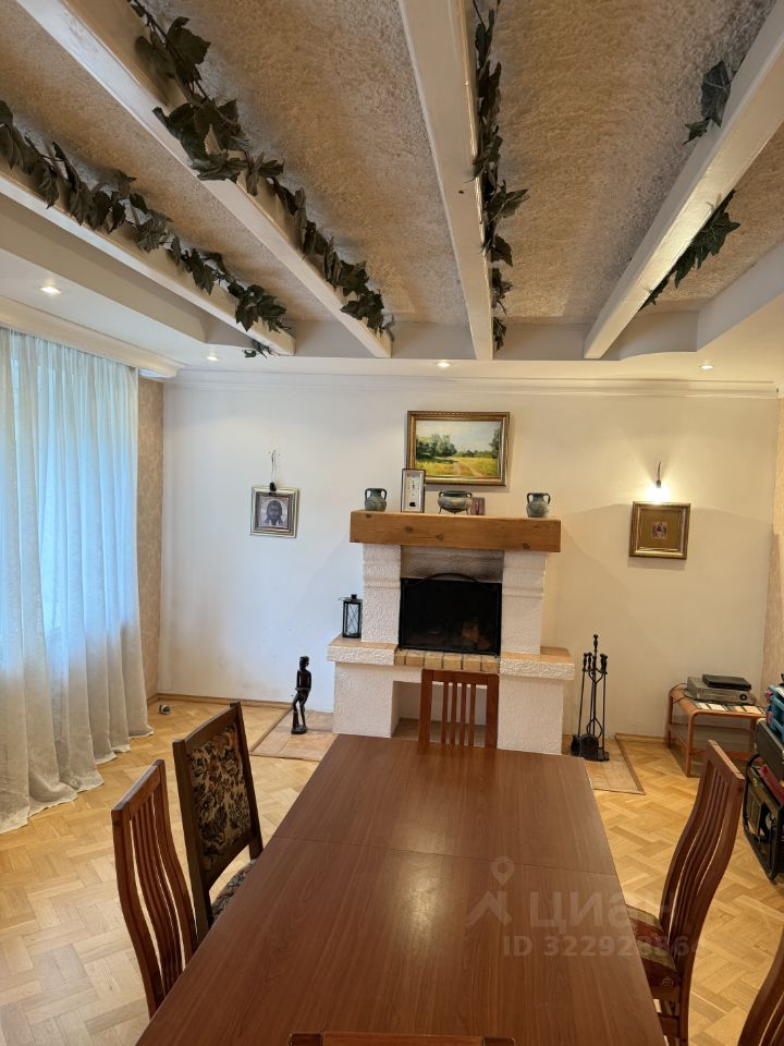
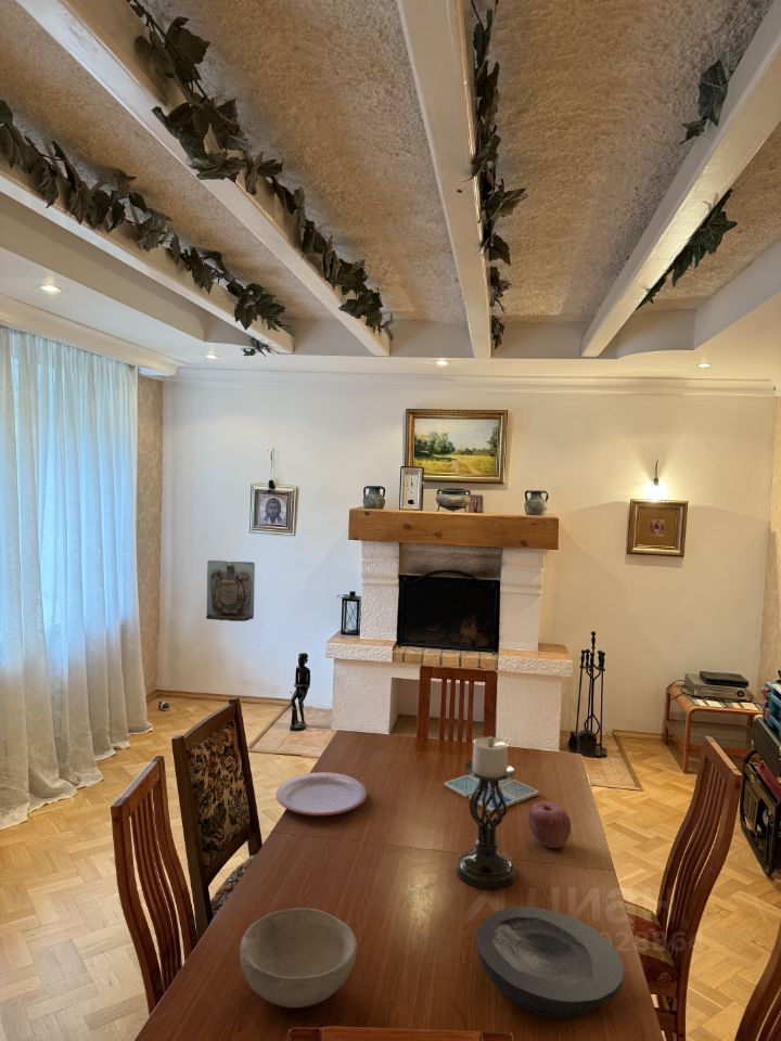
+ apple [527,801,572,849]
+ wall sculpture [205,560,256,622]
+ plate [274,771,368,817]
+ drink coaster [444,774,540,812]
+ bowl [239,907,358,1008]
+ candle holder [454,735,516,891]
+ plate [475,905,625,1018]
